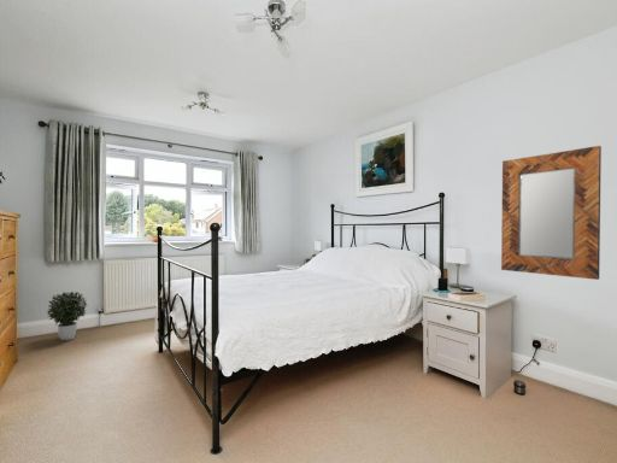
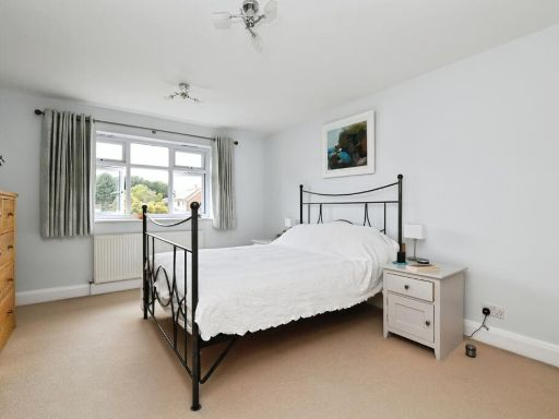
- potted plant [46,291,88,341]
- home mirror [500,145,603,281]
